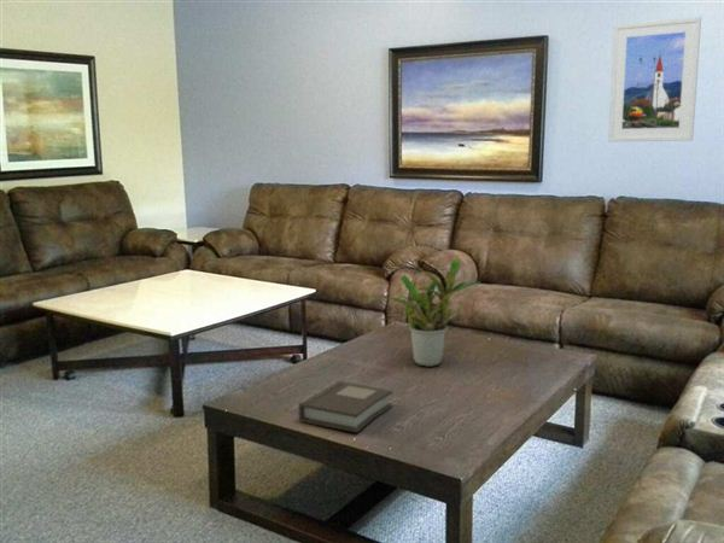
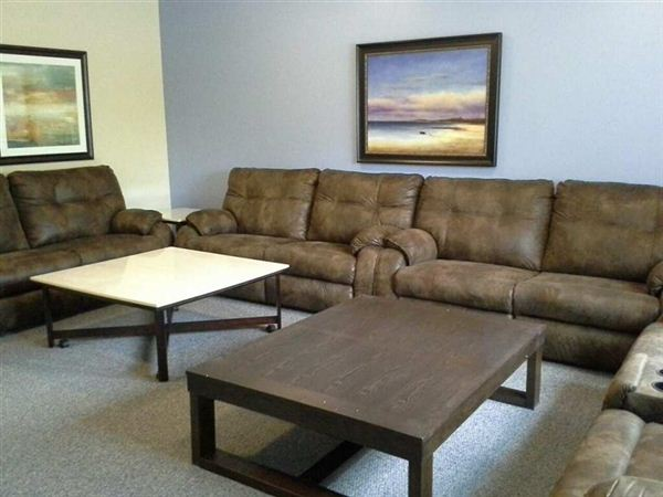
- potted plant [376,257,481,368]
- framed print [607,16,702,142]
- book [298,380,393,433]
